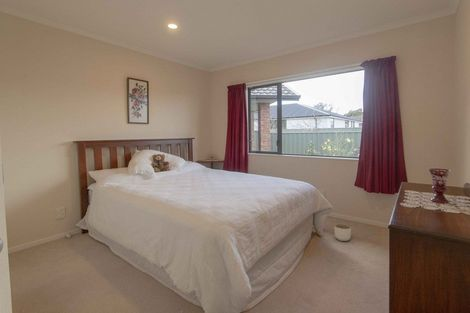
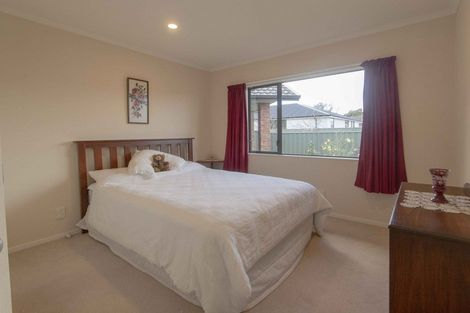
- planter [333,223,352,242]
